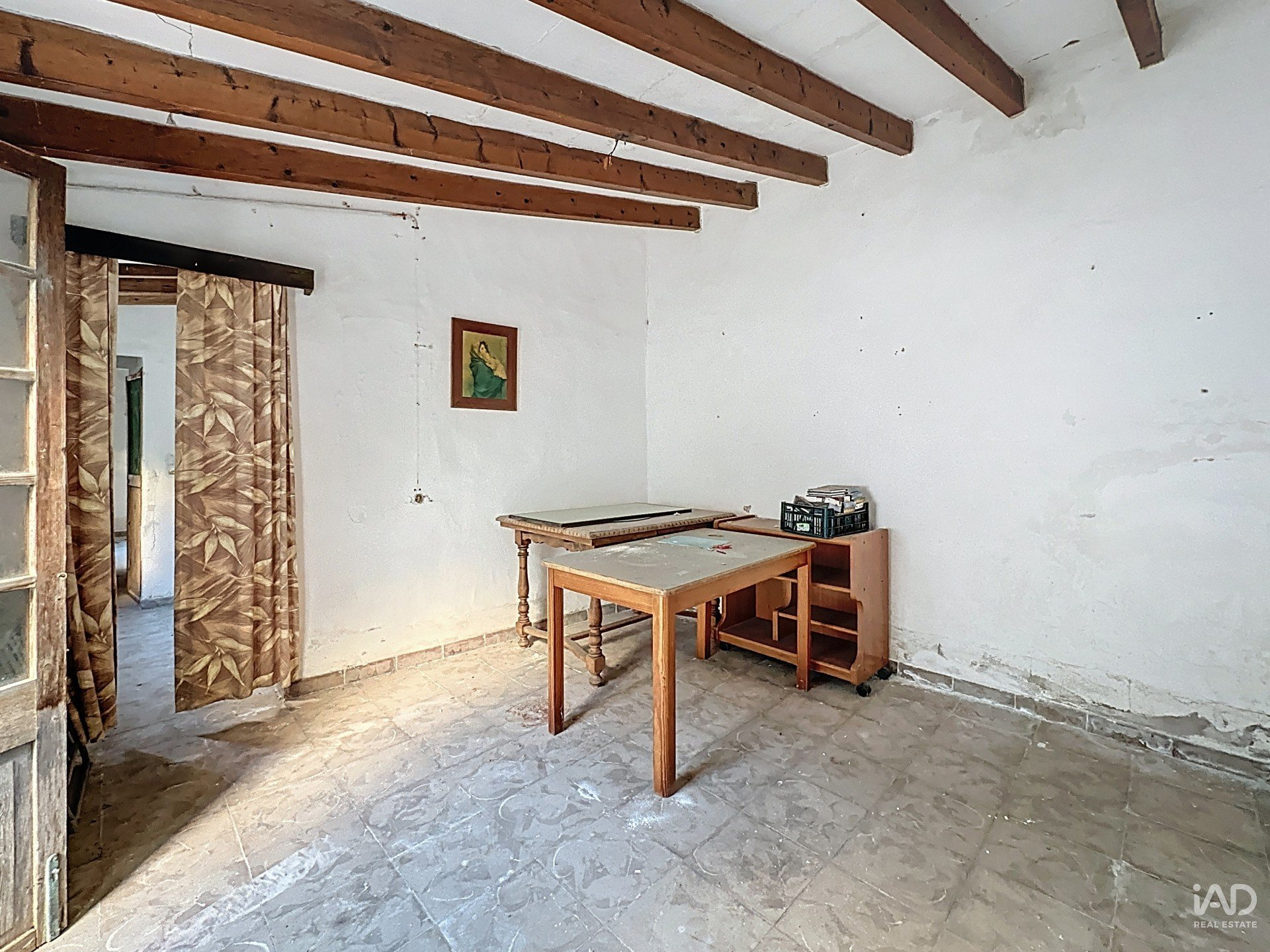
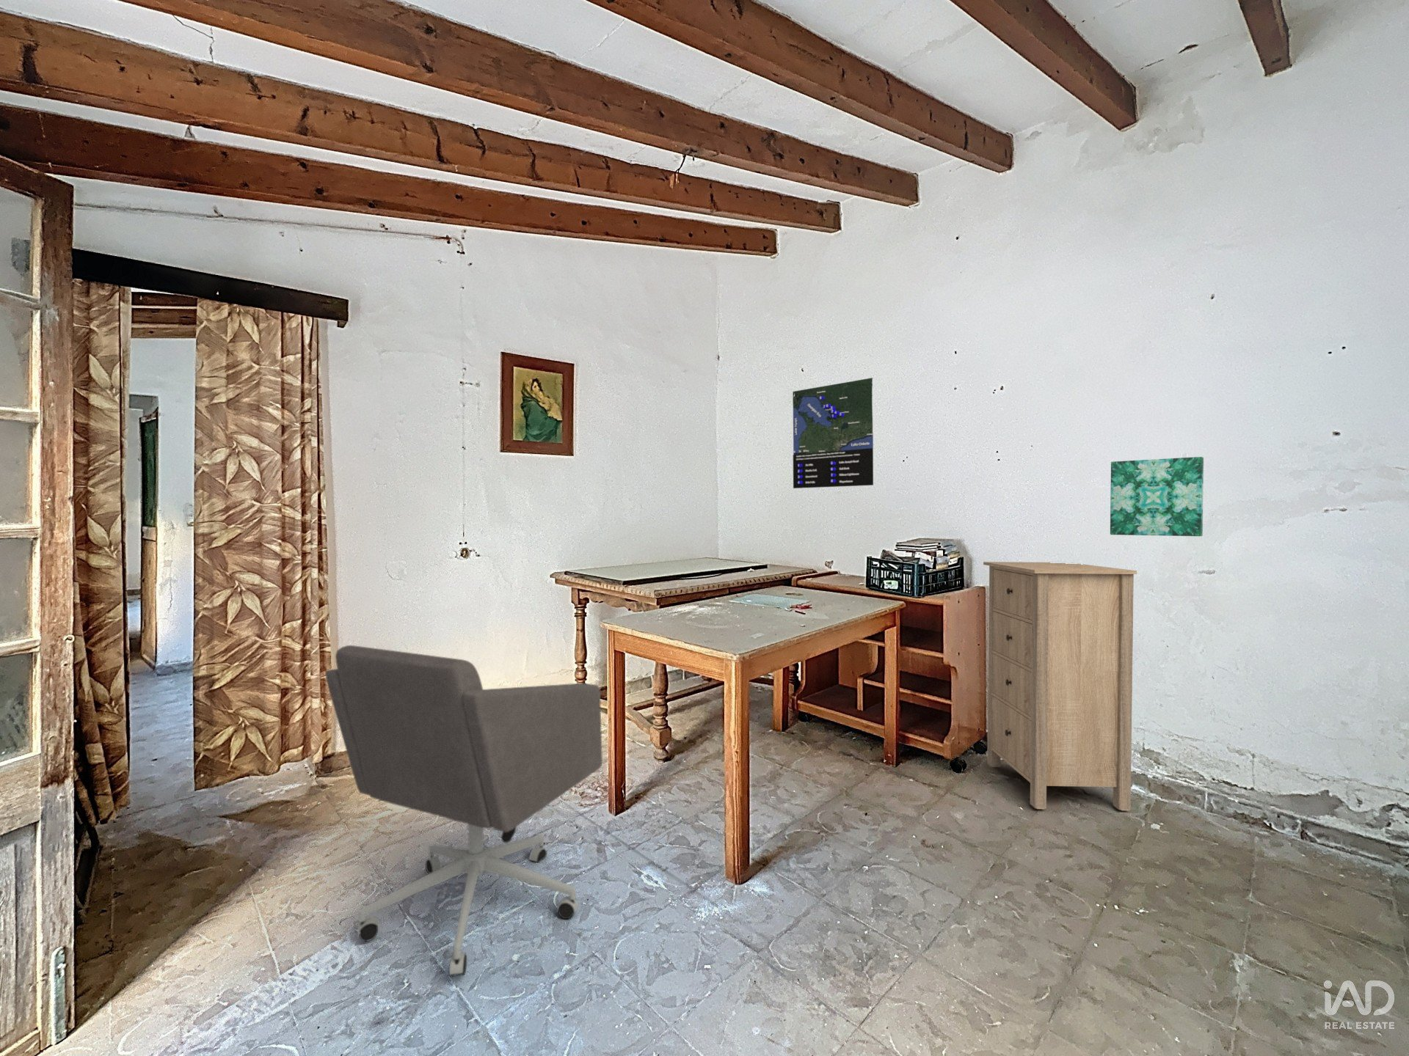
+ storage cabinet [983,561,1137,811]
+ map [792,377,874,489]
+ wall art [1109,456,1204,537]
+ office chair [325,644,604,977]
